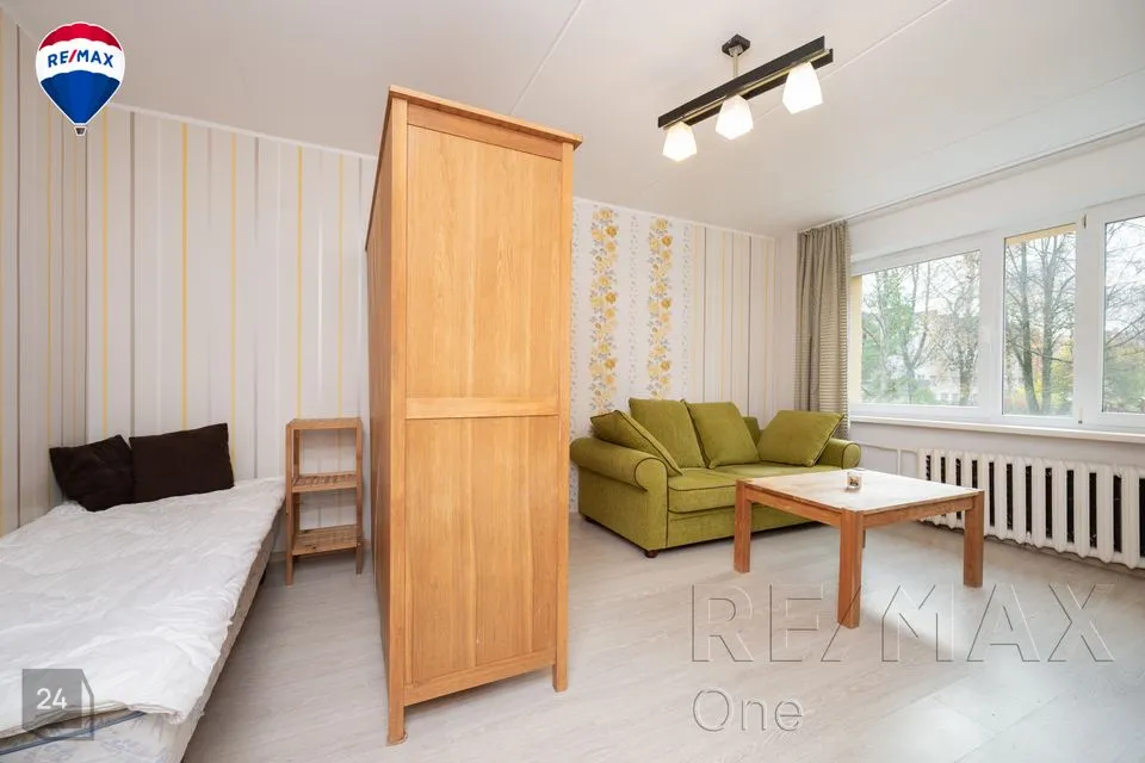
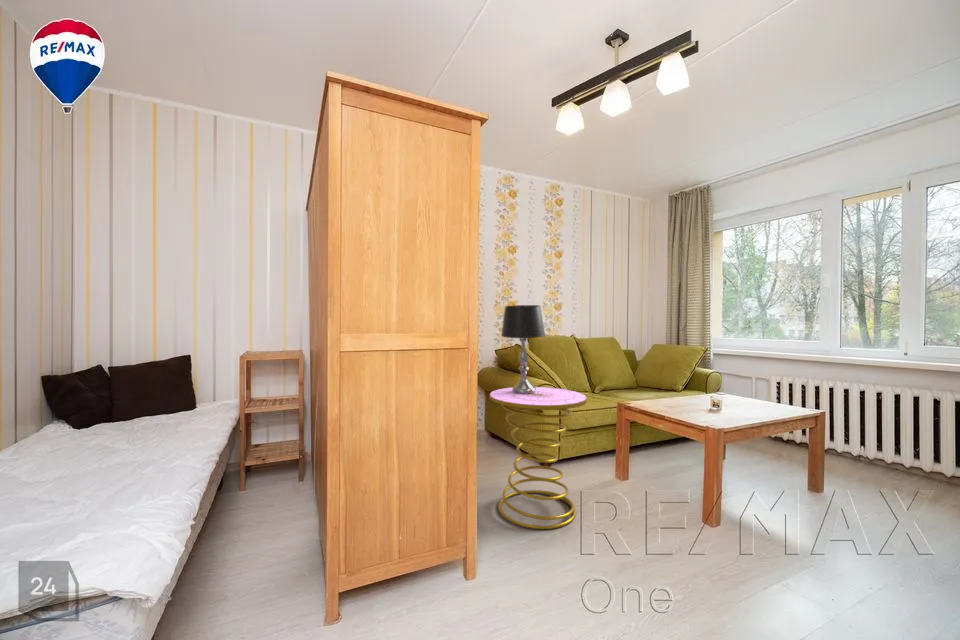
+ side table [489,386,588,530]
+ table lamp [500,304,546,394]
